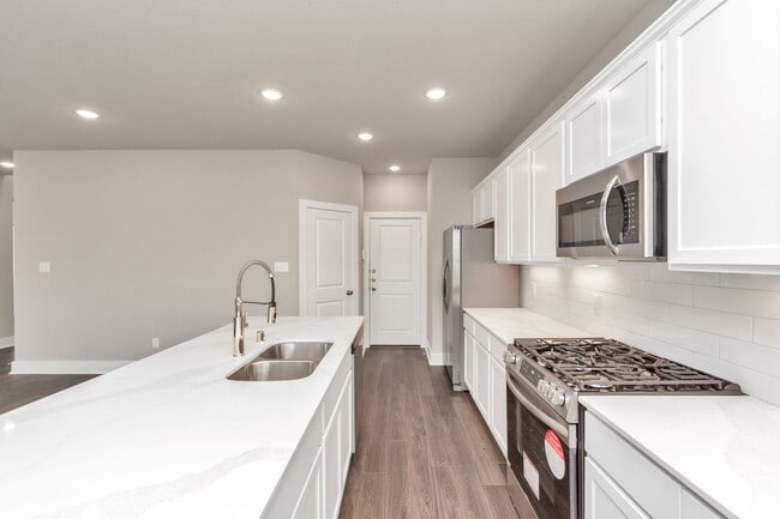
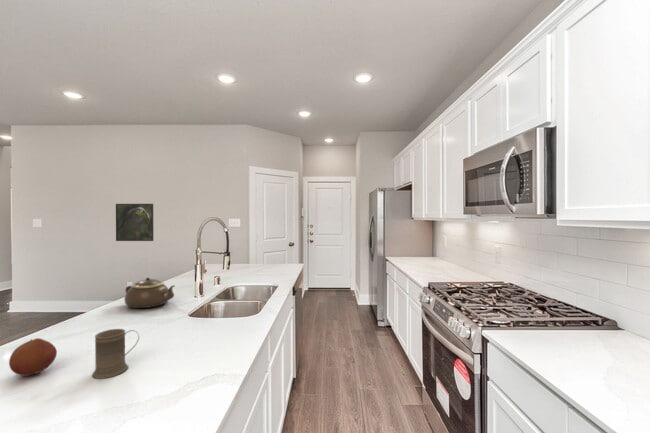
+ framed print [115,203,155,242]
+ fruit [8,337,58,377]
+ teapot [123,277,176,309]
+ mug [91,328,140,380]
